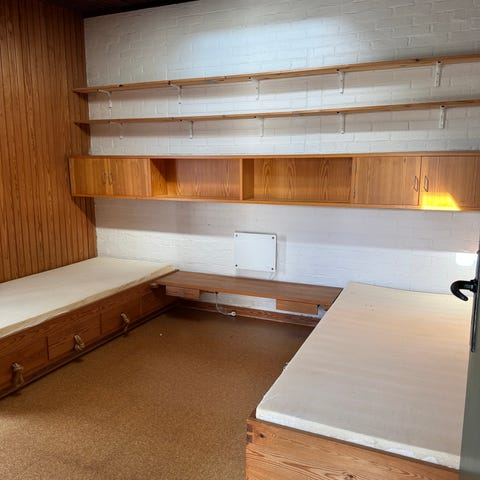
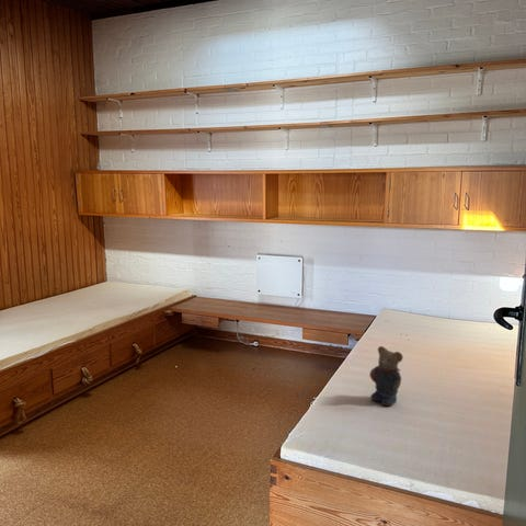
+ teddy bear [368,345,404,408]
